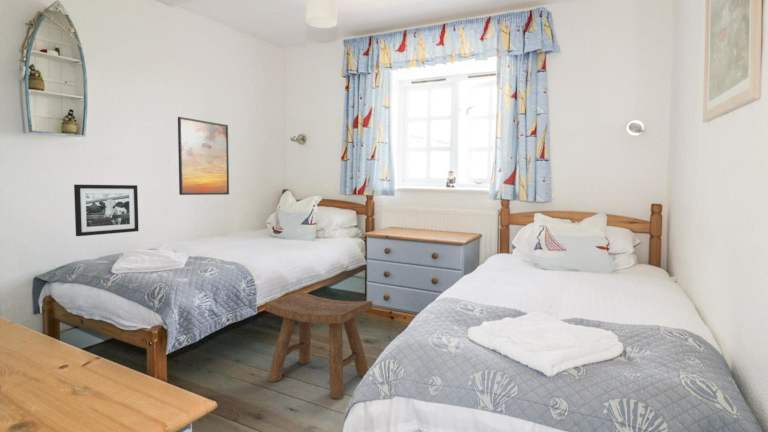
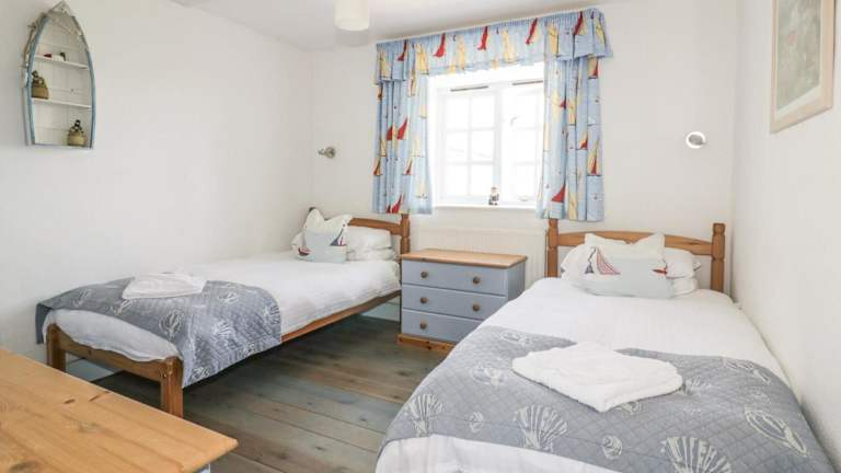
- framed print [177,116,230,196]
- stool [264,290,373,399]
- picture frame [73,184,140,237]
